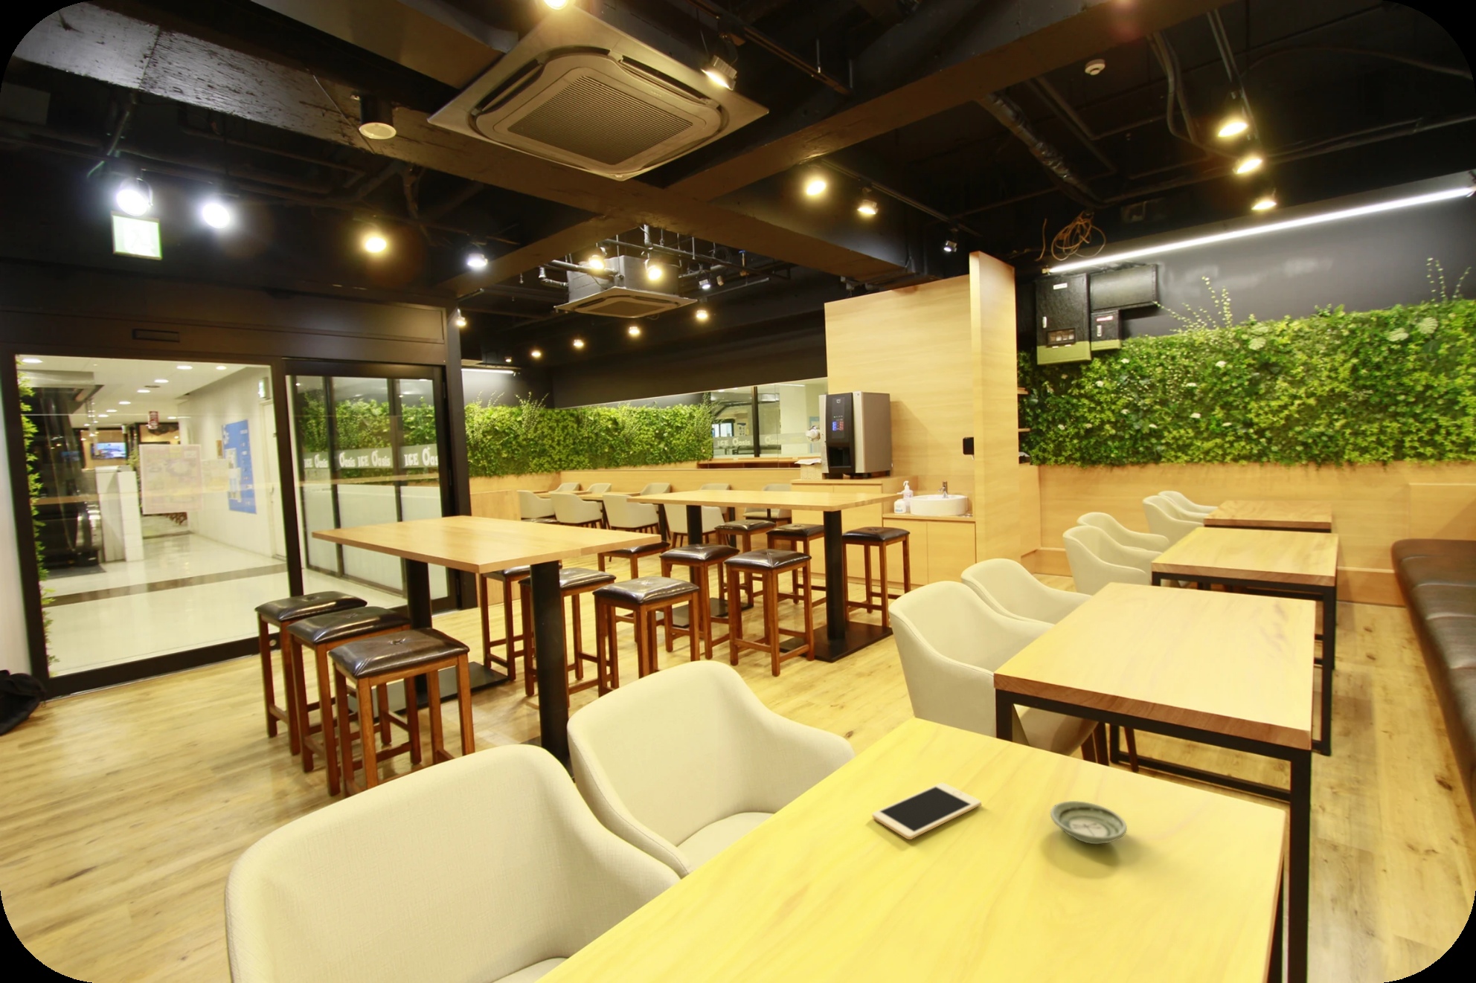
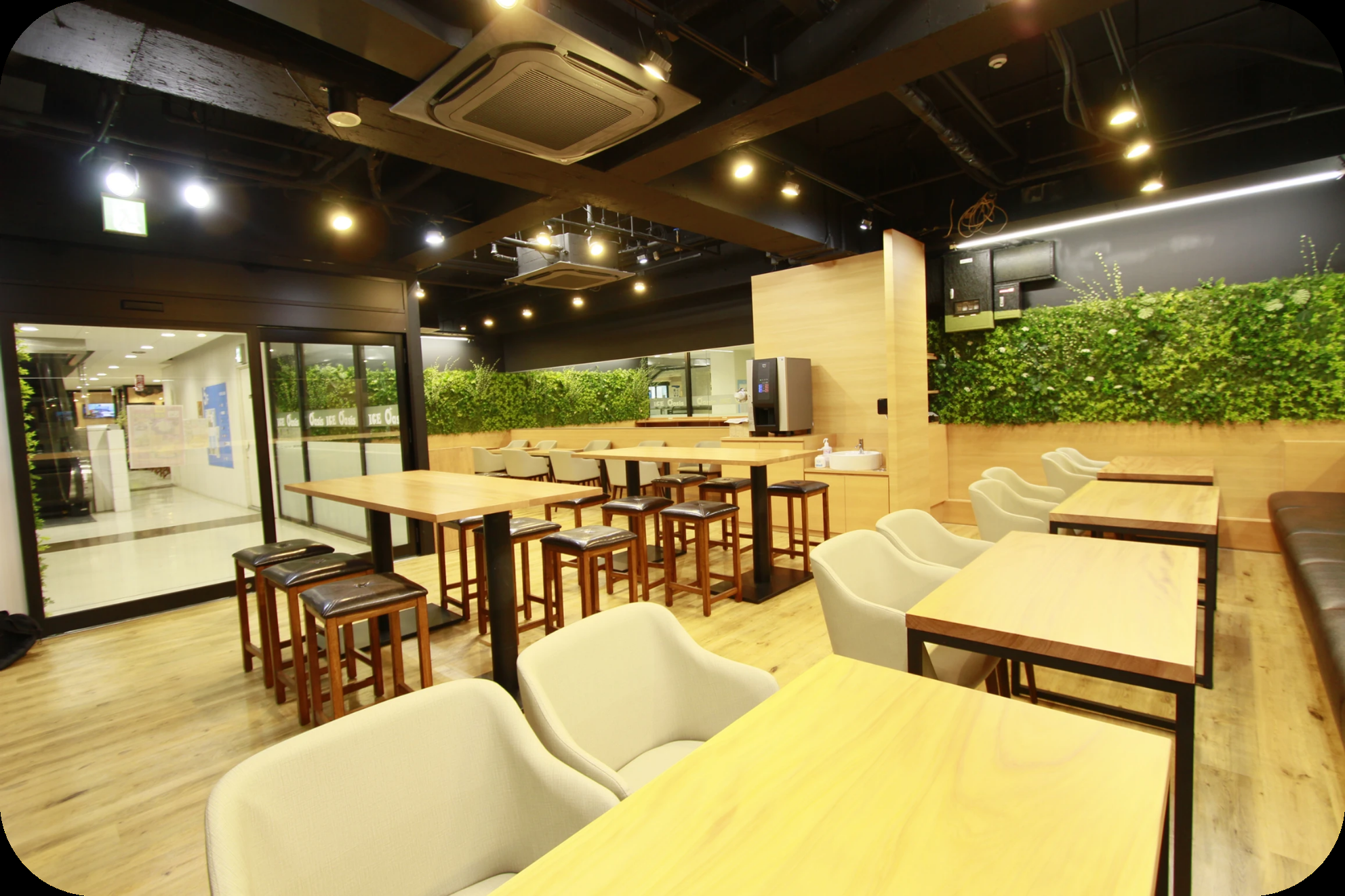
- saucer [1050,800,1128,845]
- cell phone [871,782,982,840]
